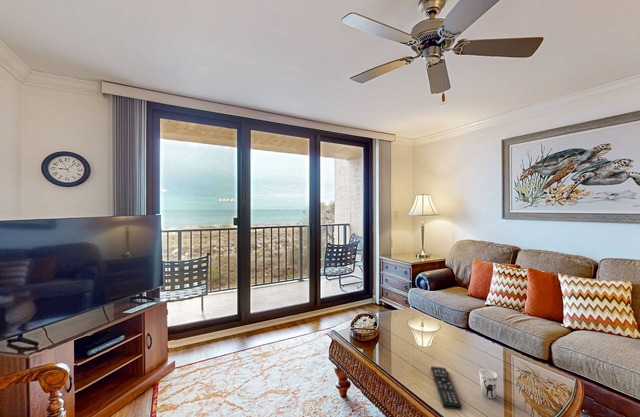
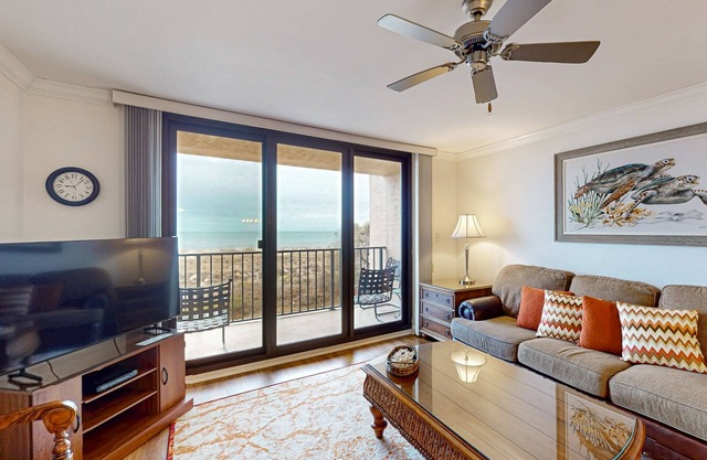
- cup [478,368,498,399]
- remote control [430,365,463,411]
